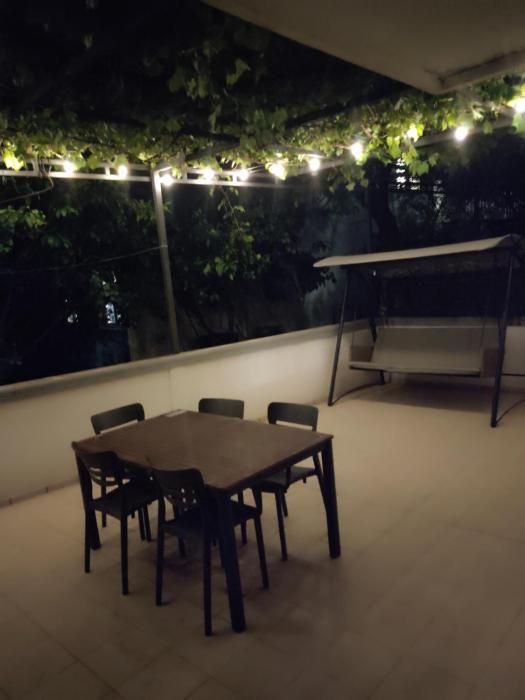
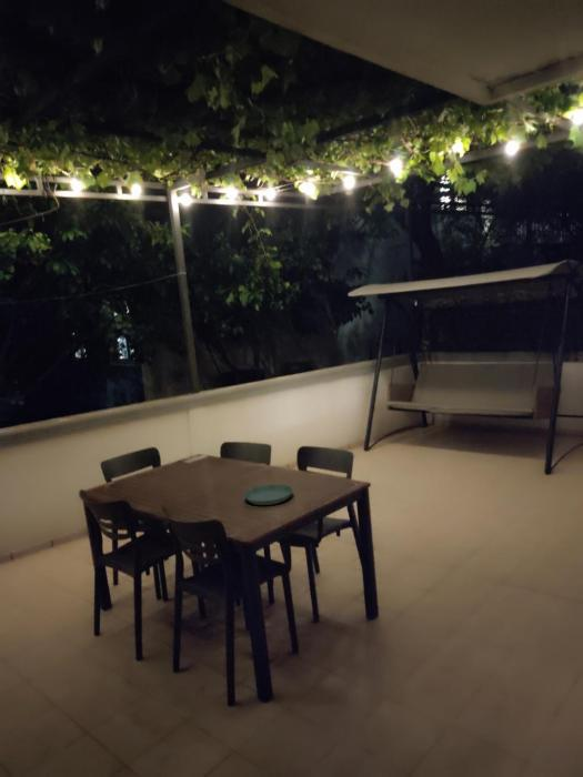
+ saucer [243,484,294,506]
